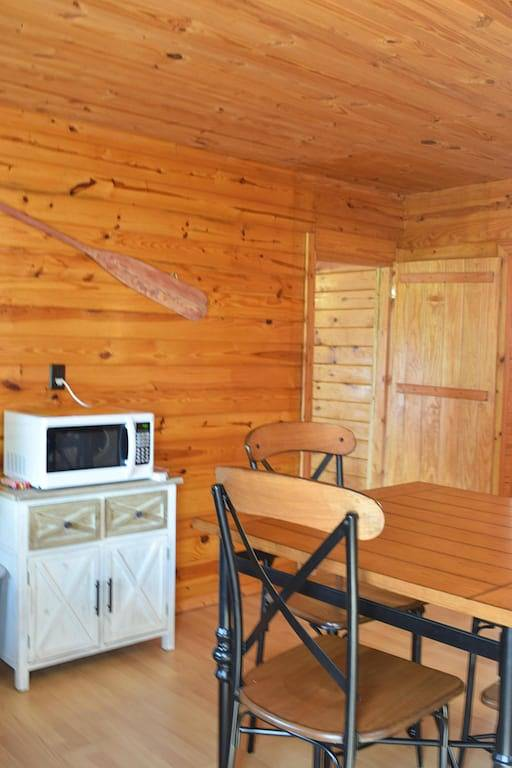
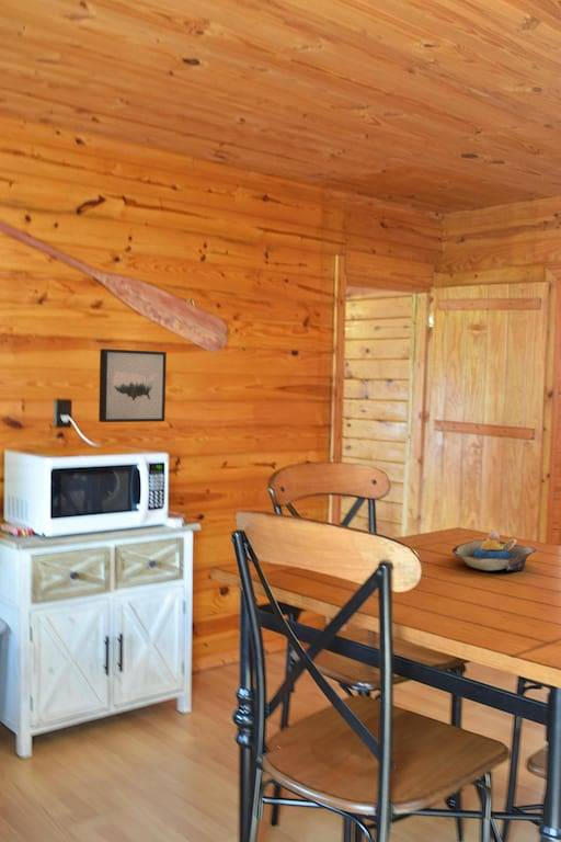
+ wall art [98,348,168,423]
+ decorative bowl [451,530,537,572]
